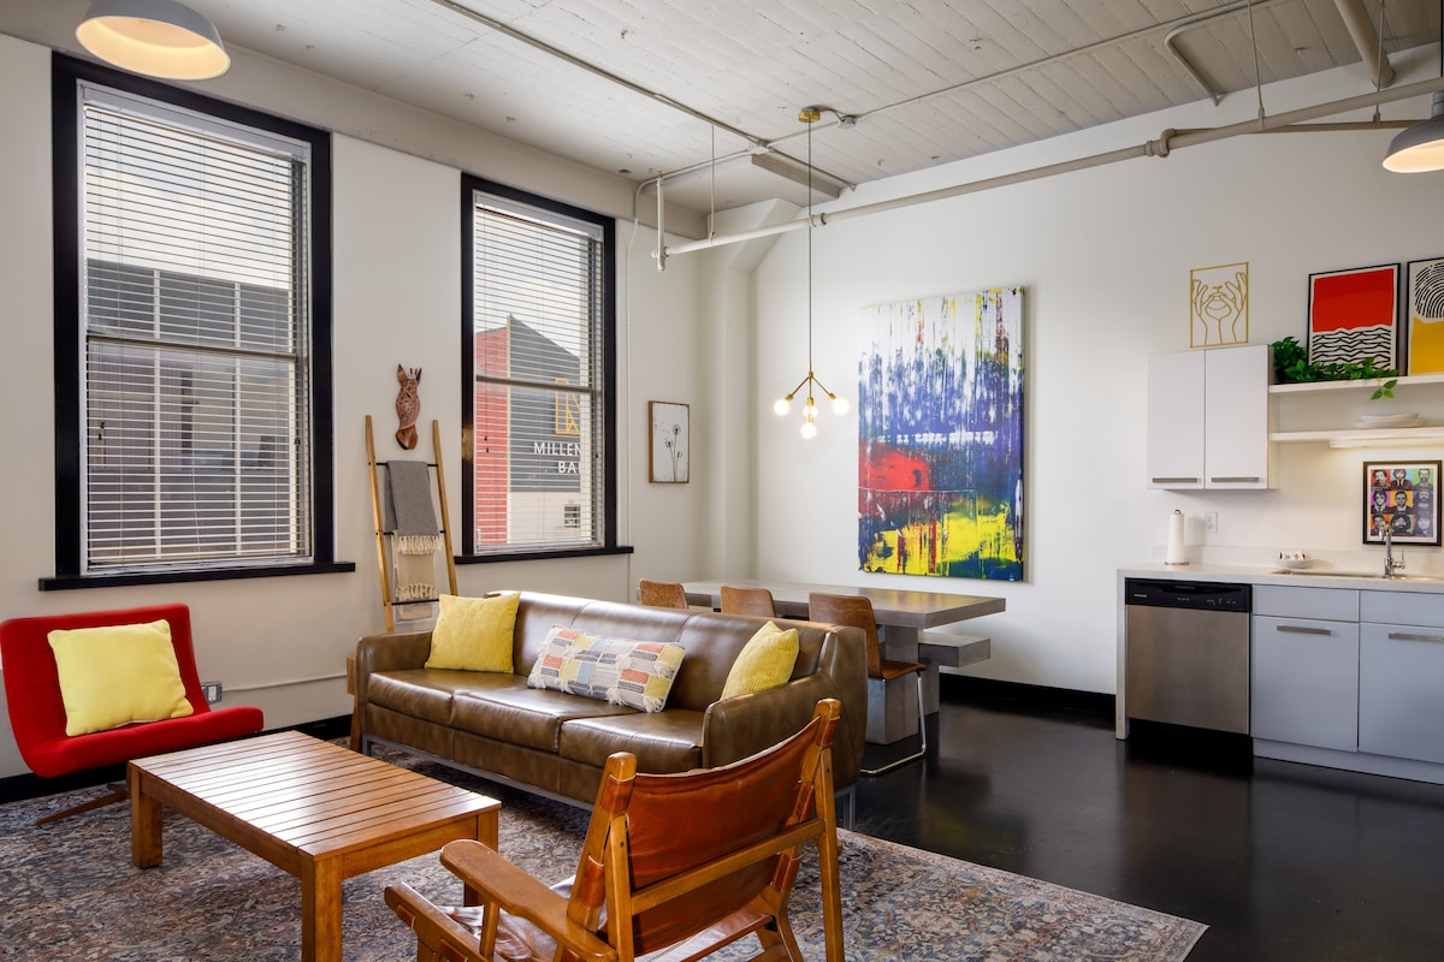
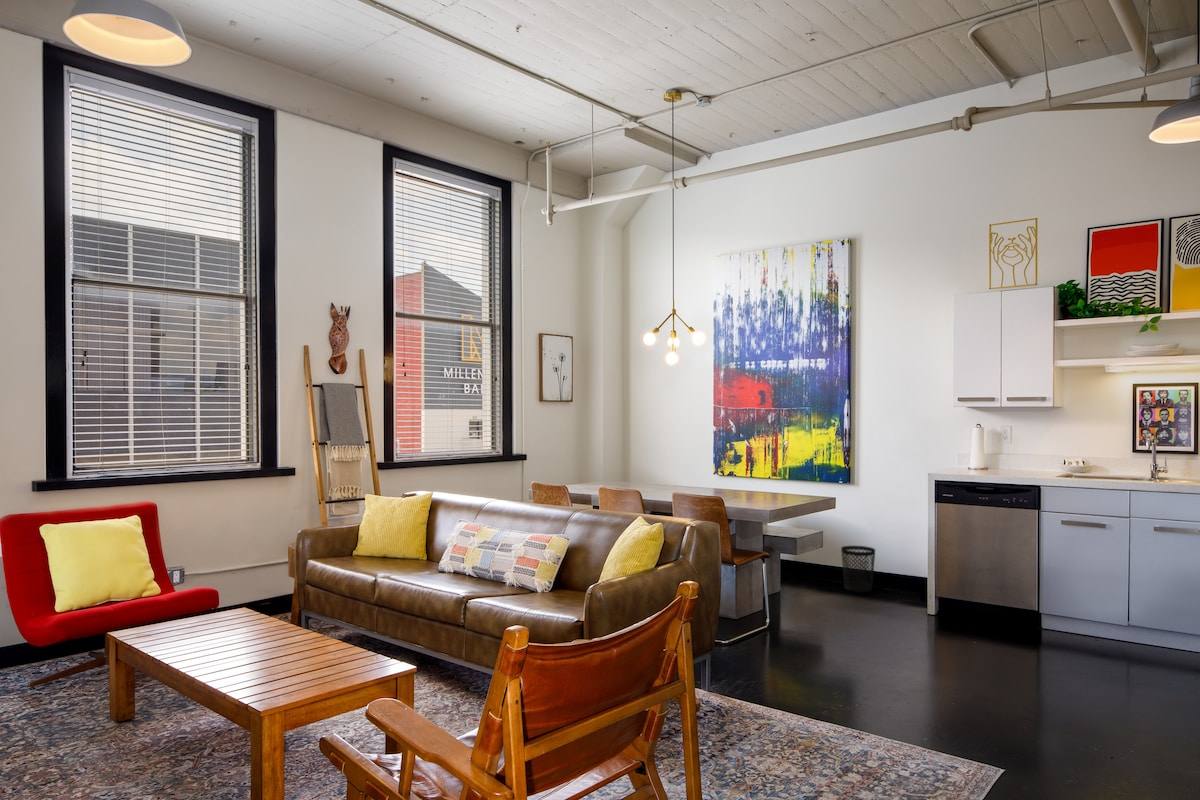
+ wastebasket [840,545,876,593]
